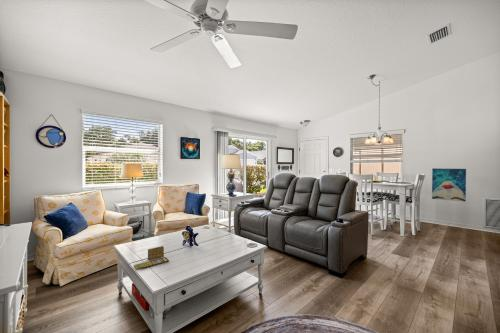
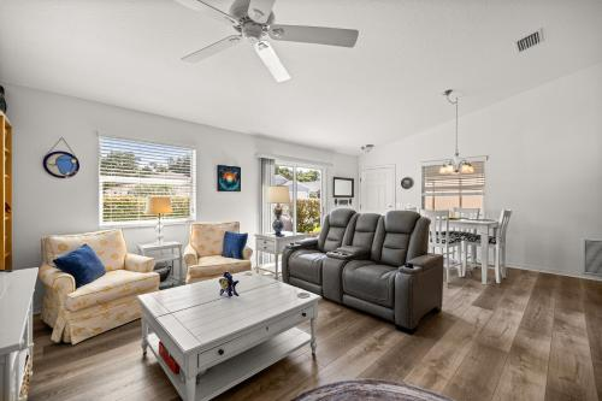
- wall art [431,167,467,203]
- board game [133,245,170,271]
